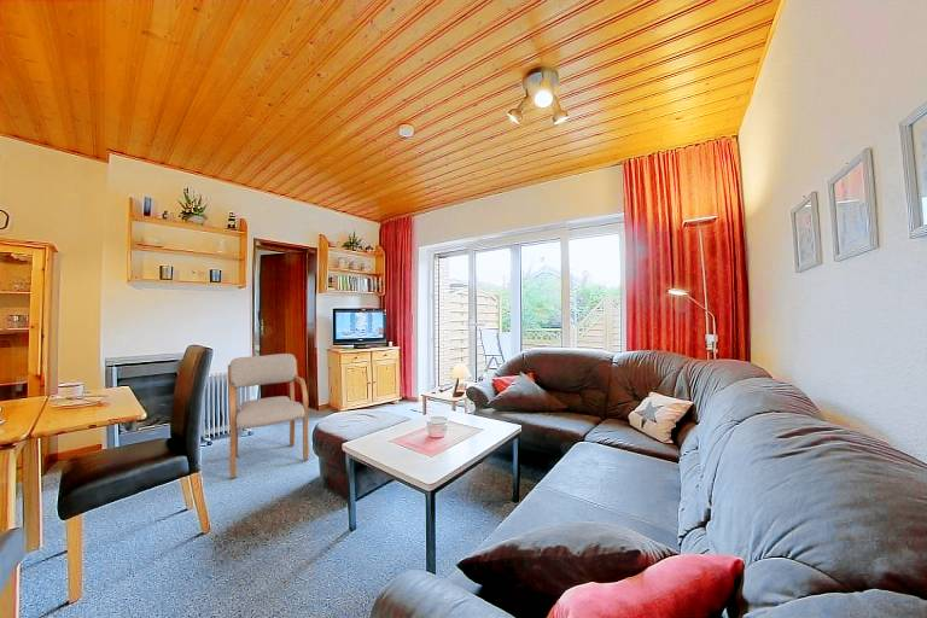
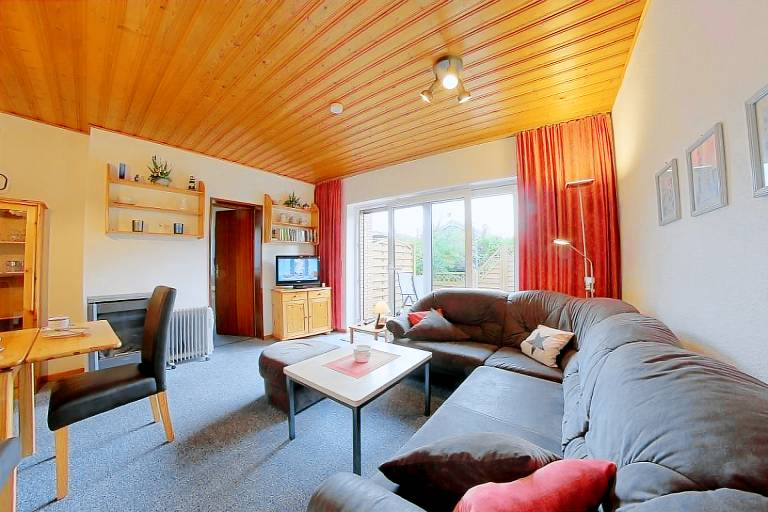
- armchair [227,352,309,480]
